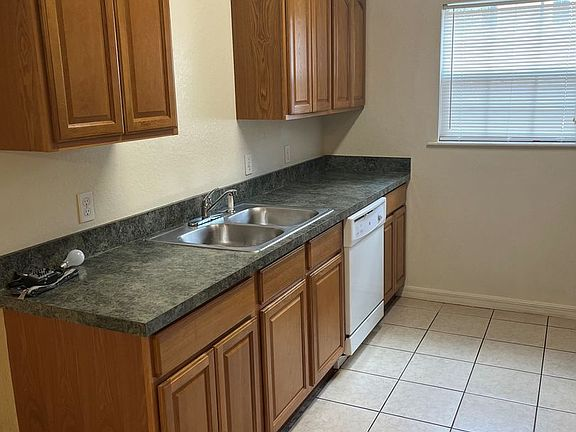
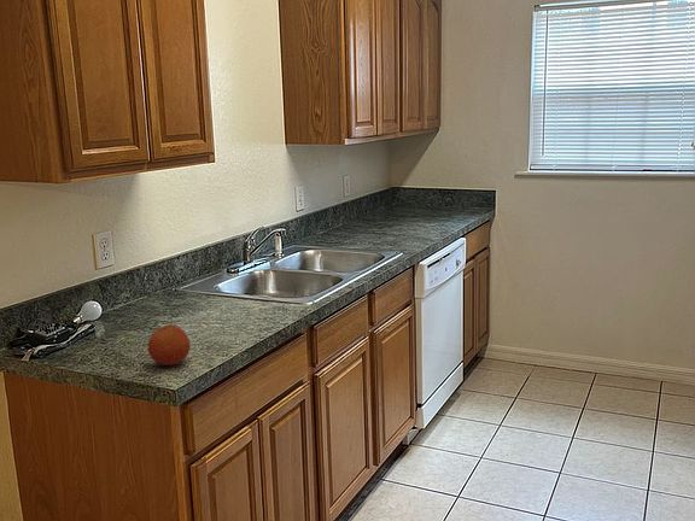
+ fruit [147,323,192,367]
